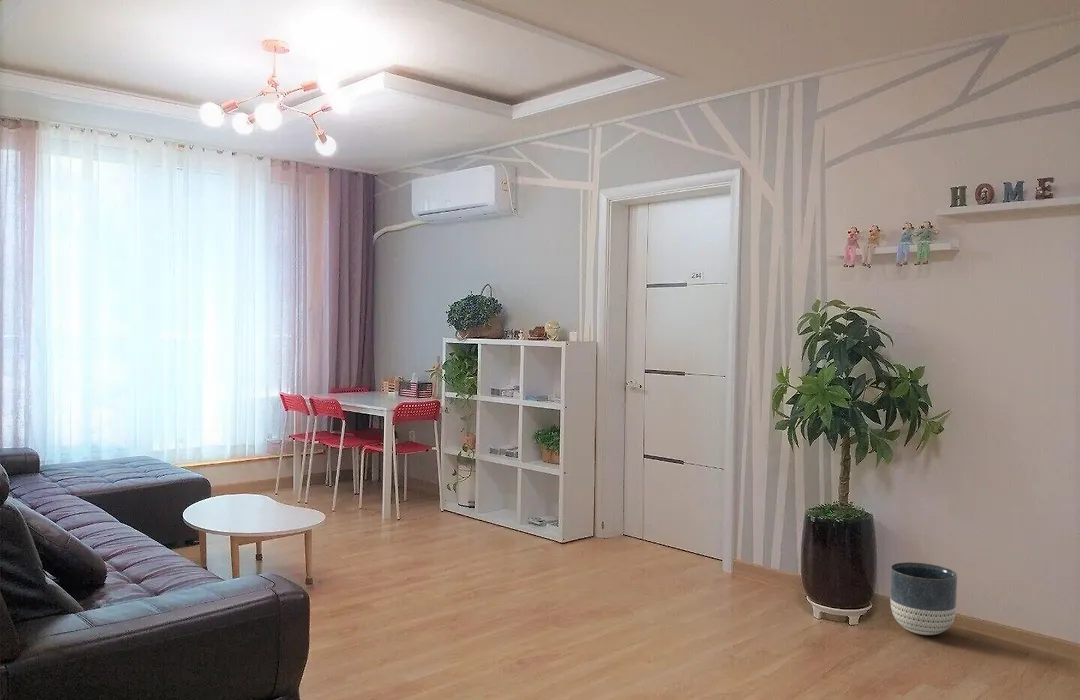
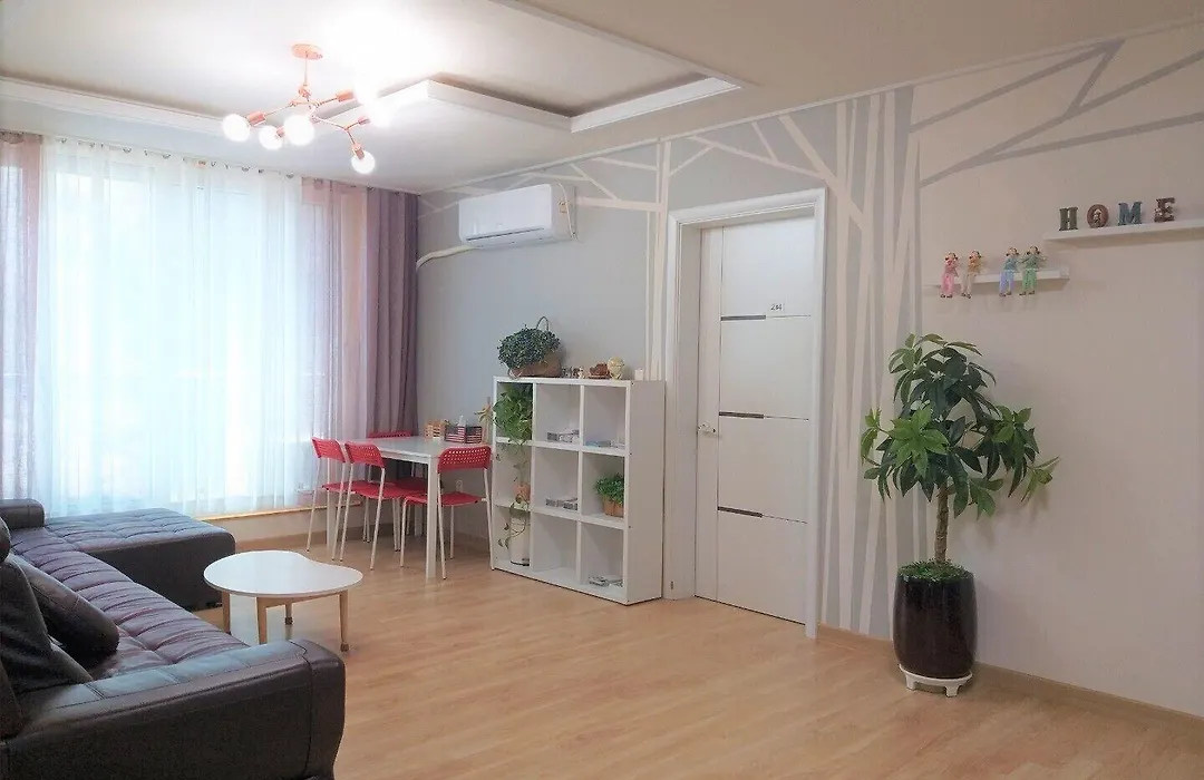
- planter [889,561,958,636]
